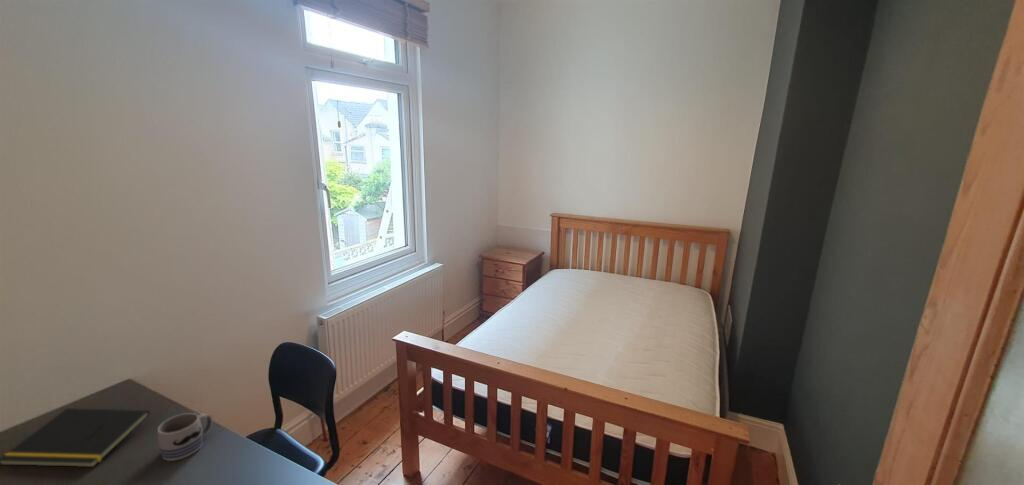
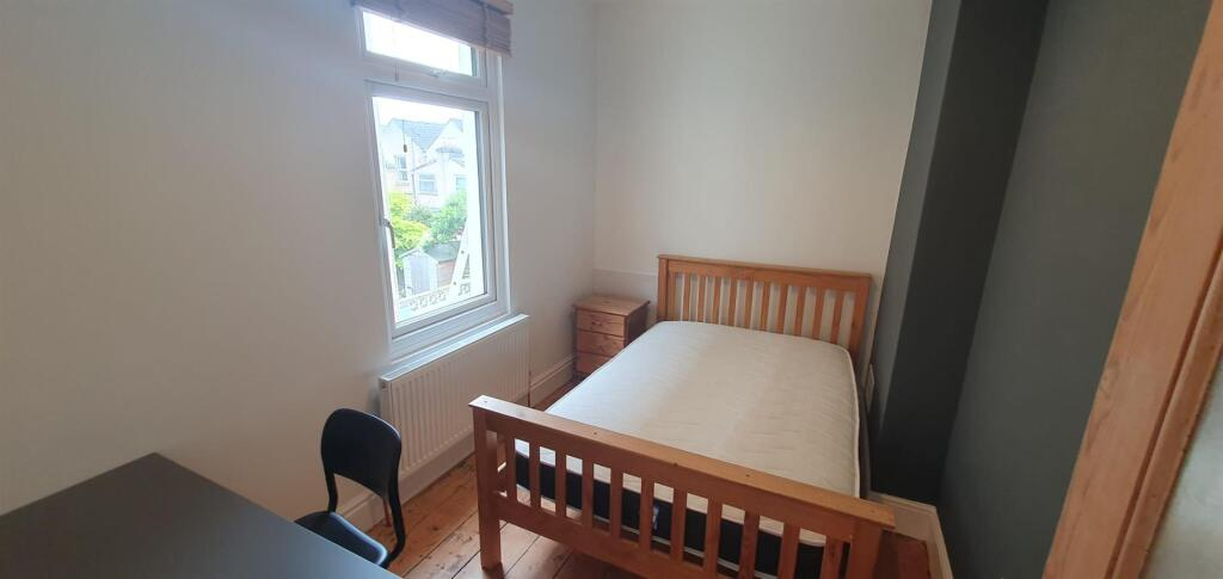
- notepad [0,407,151,468]
- mug [157,412,214,462]
